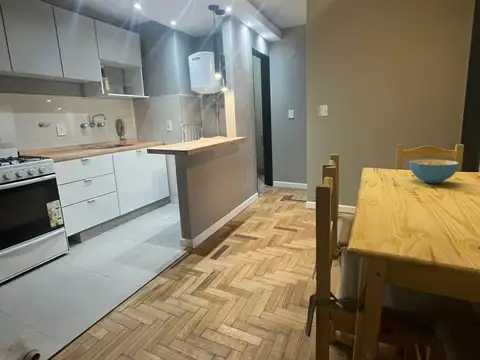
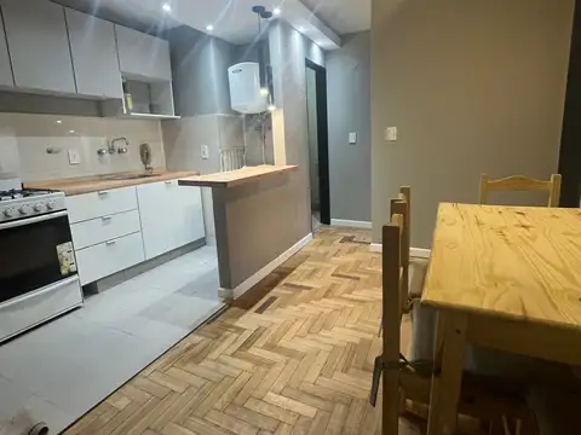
- cereal bowl [408,158,460,184]
